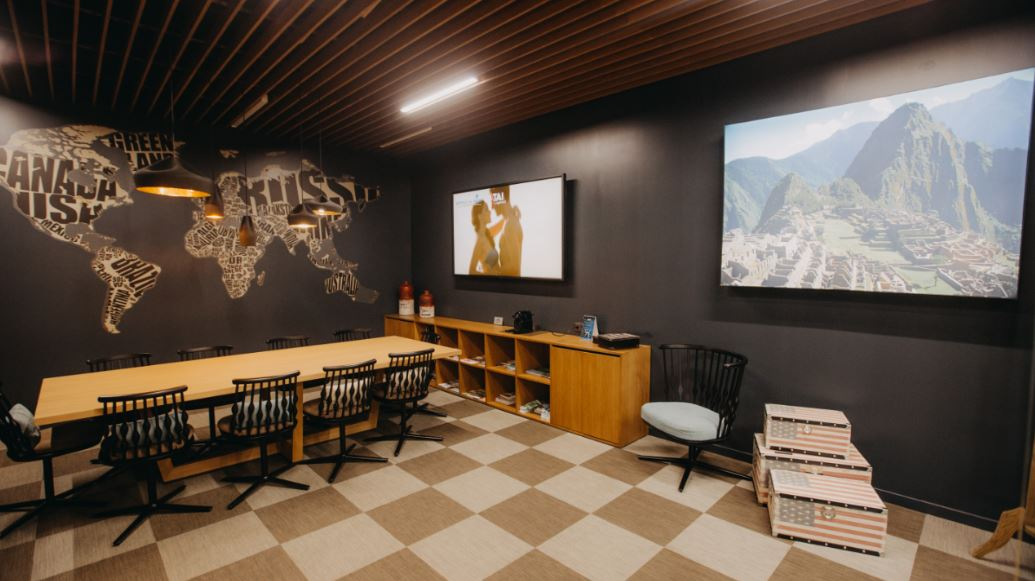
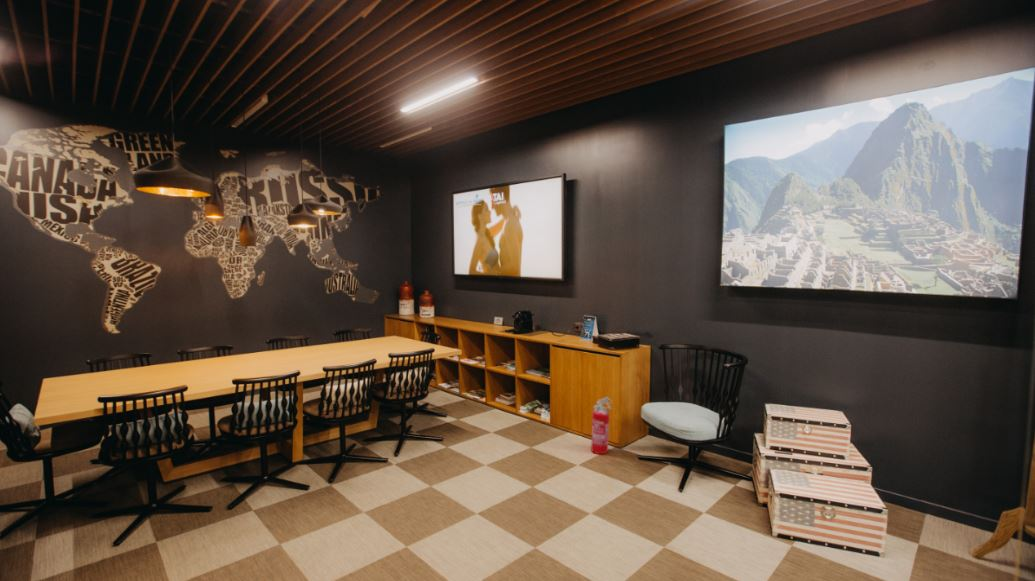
+ fire extinguisher [590,396,613,455]
